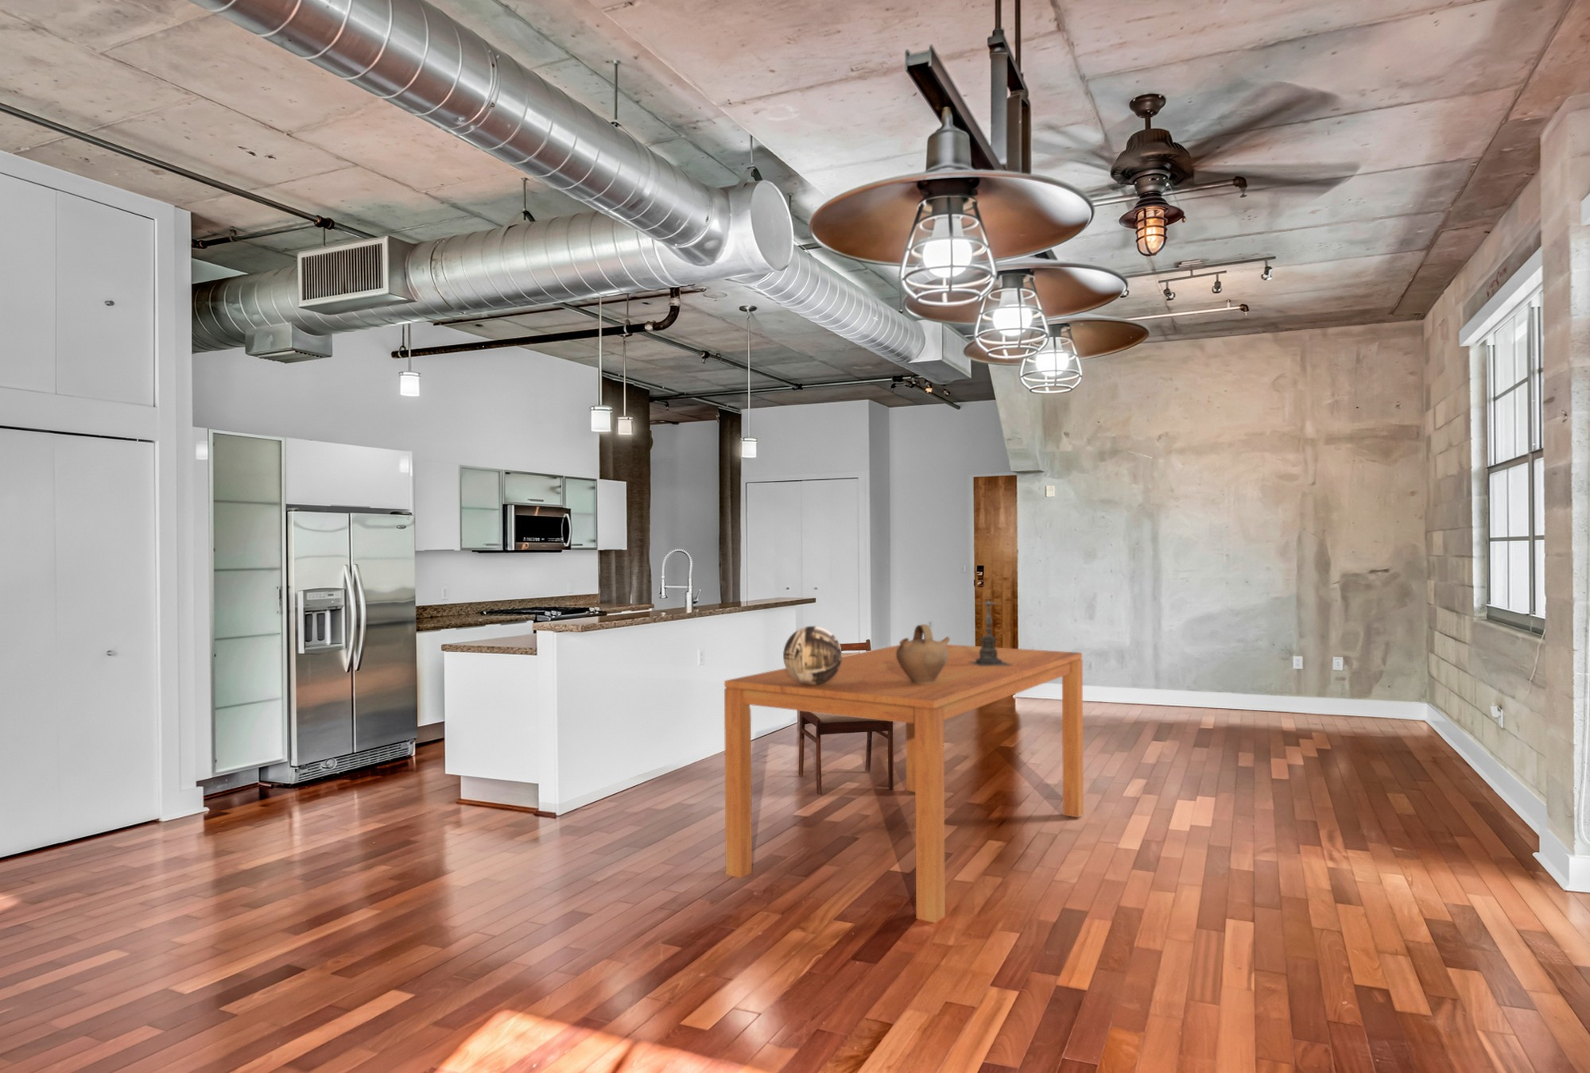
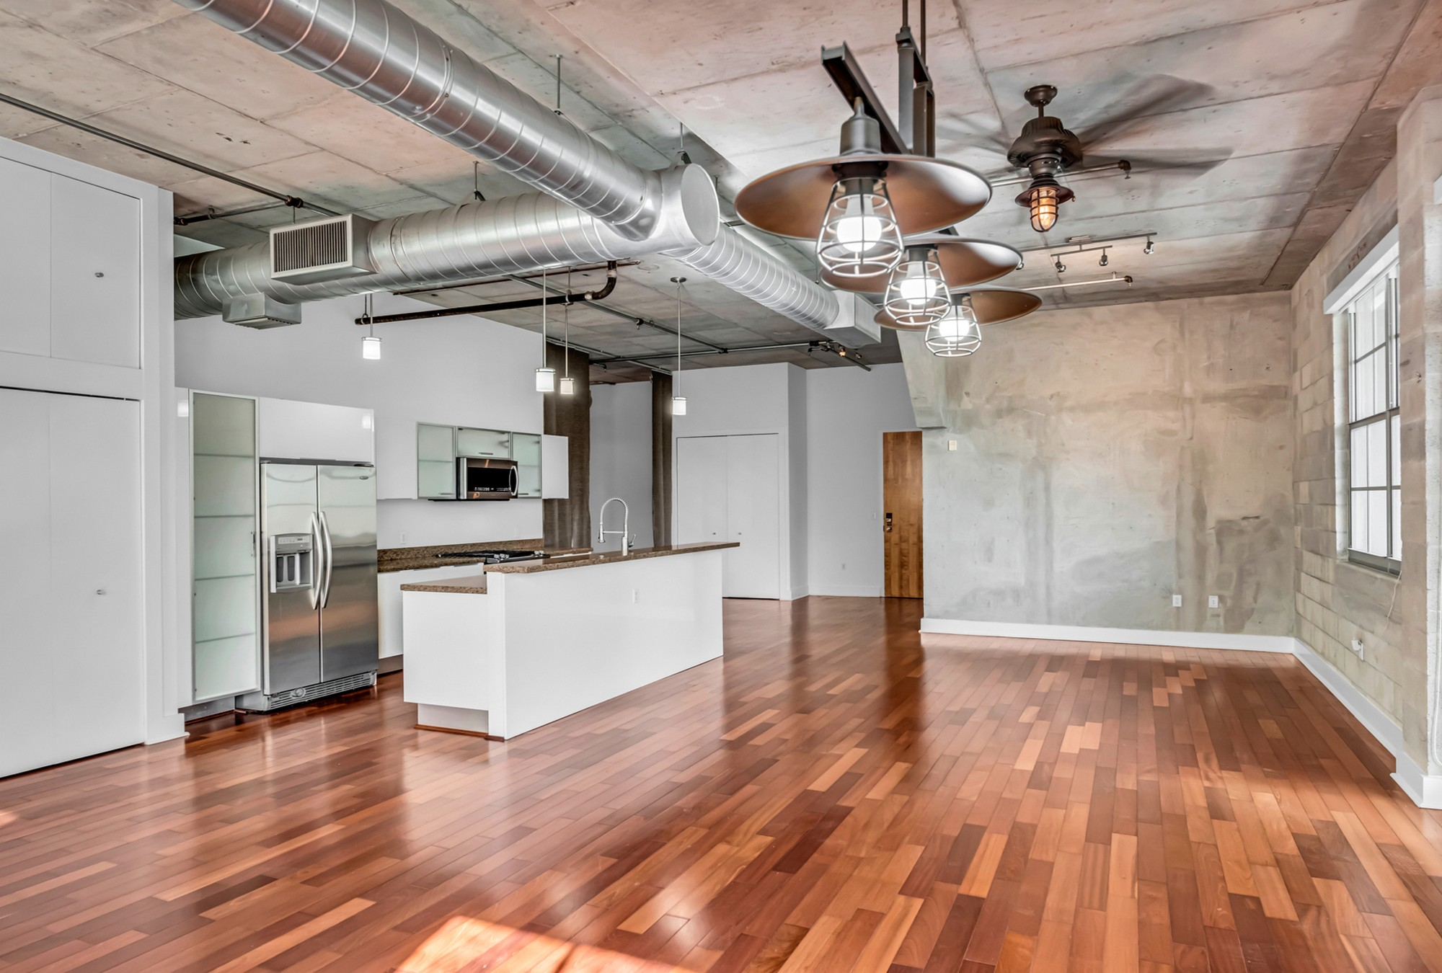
- jug [896,624,951,684]
- dining chair [797,638,894,795]
- decorative bowl [782,625,843,685]
- dining table [723,644,1085,923]
- candle holder [969,596,1013,666]
